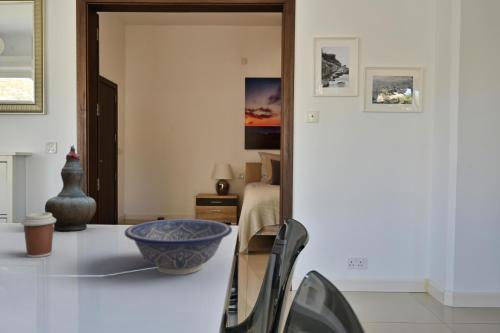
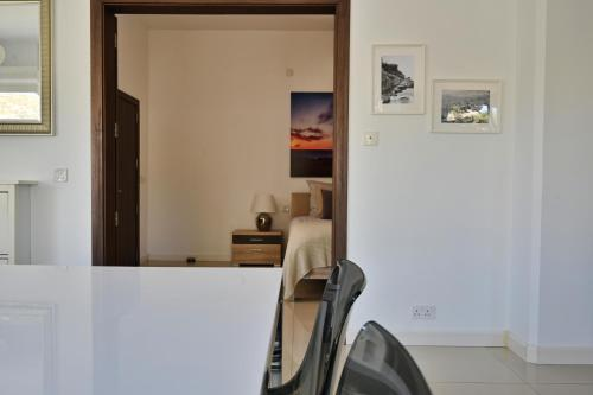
- decorative vase [44,144,97,232]
- decorative bowl [124,218,233,276]
- coffee cup [20,211,56,259]
